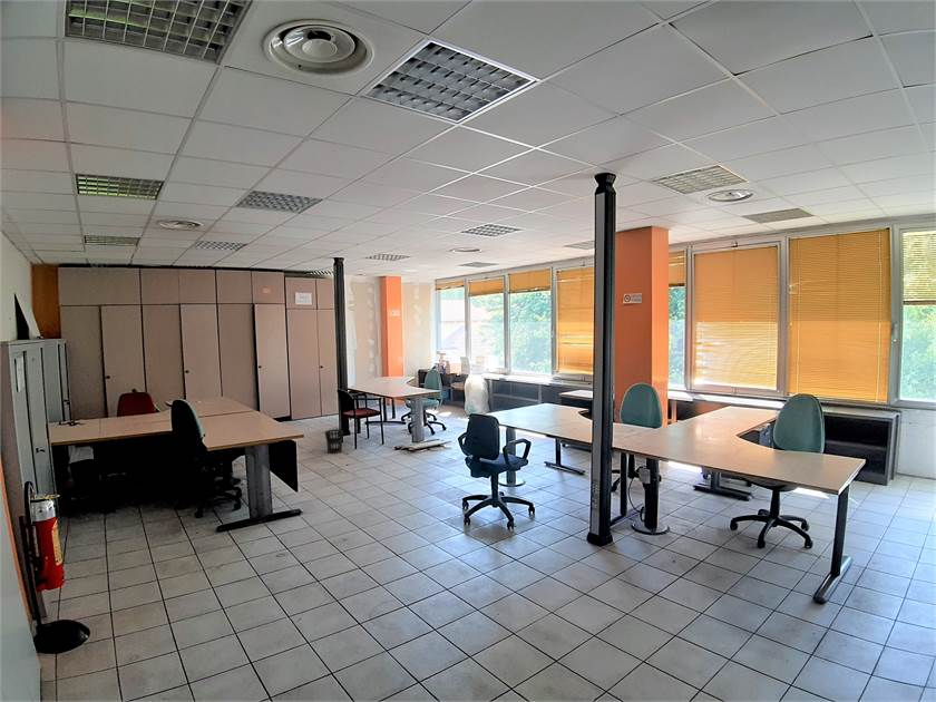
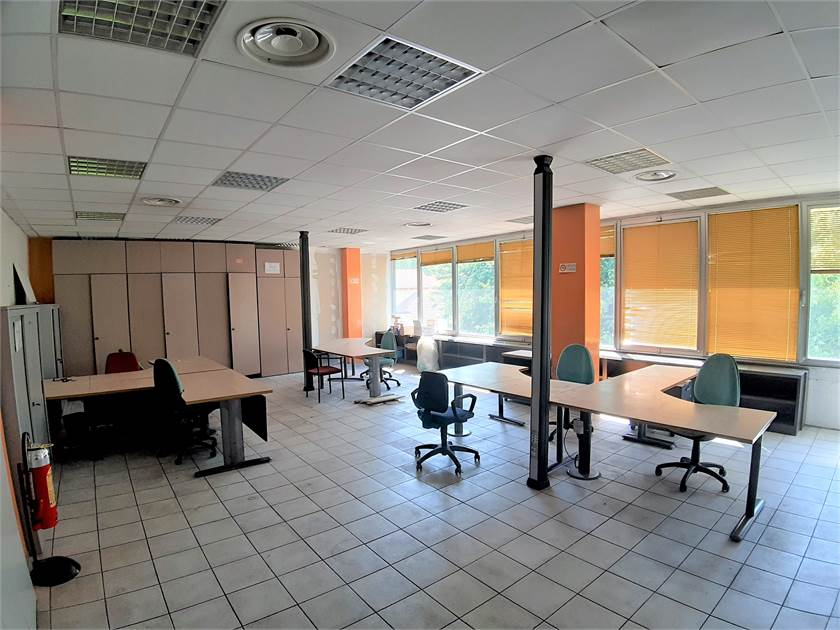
- wastebasket [324,428,344,455]
